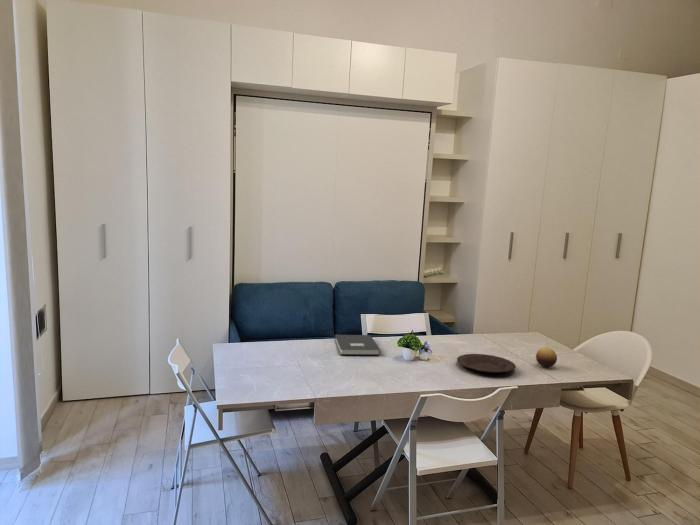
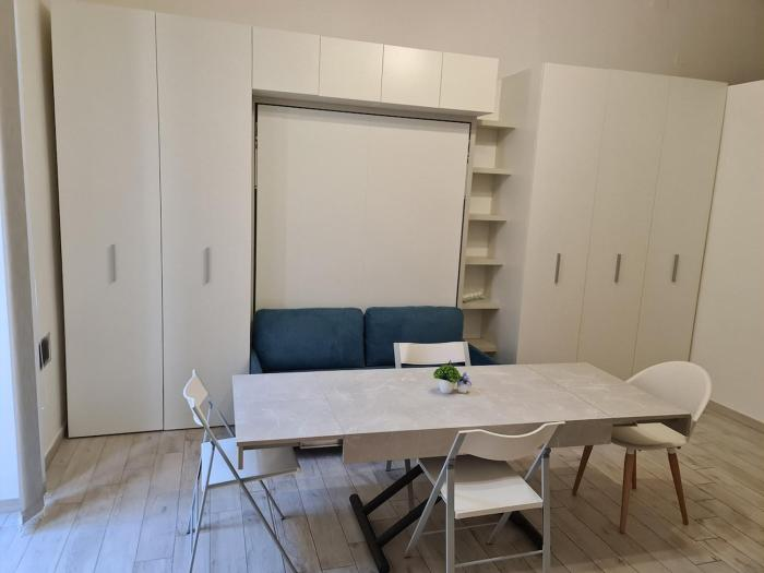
- book [334,334,381,356]
- fruit [535,346,558,368]
- plate [456,353,517,374]
